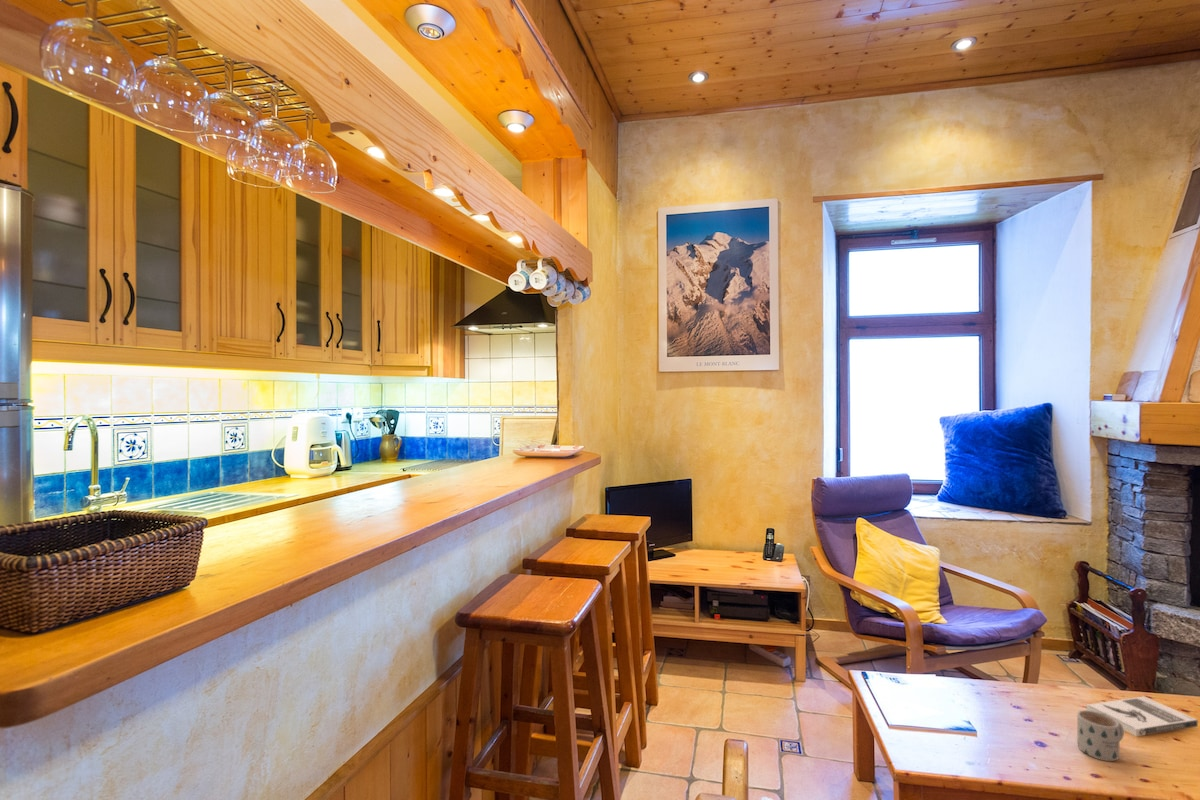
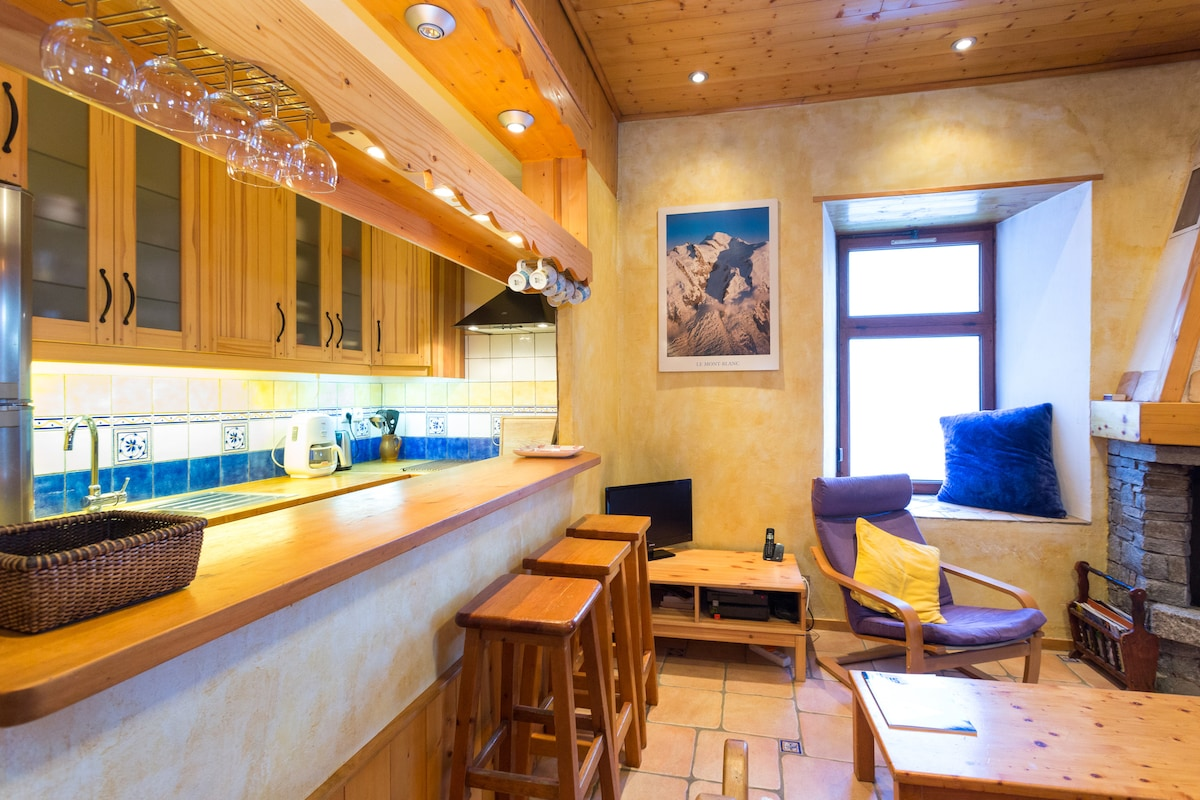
- book [1085,695,1199,737]
- mug [1076,709,1125,762]
